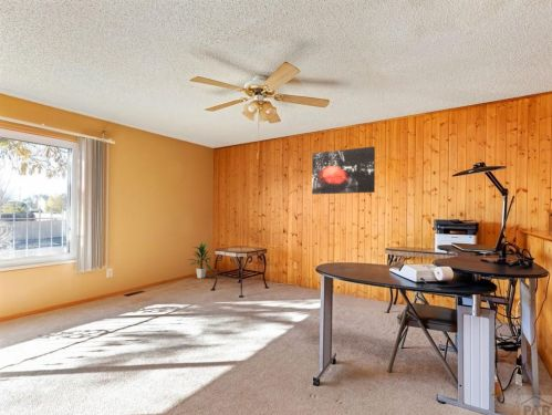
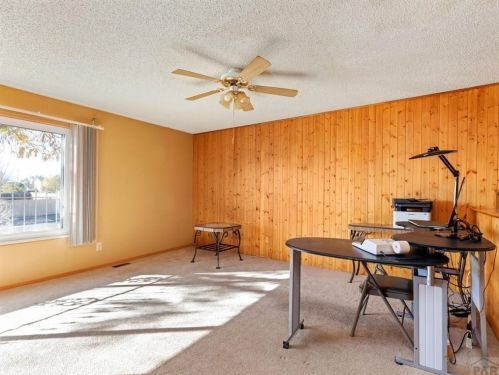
- wall art [311,145,376,195]
- indoor plant [188,241,213,279]
